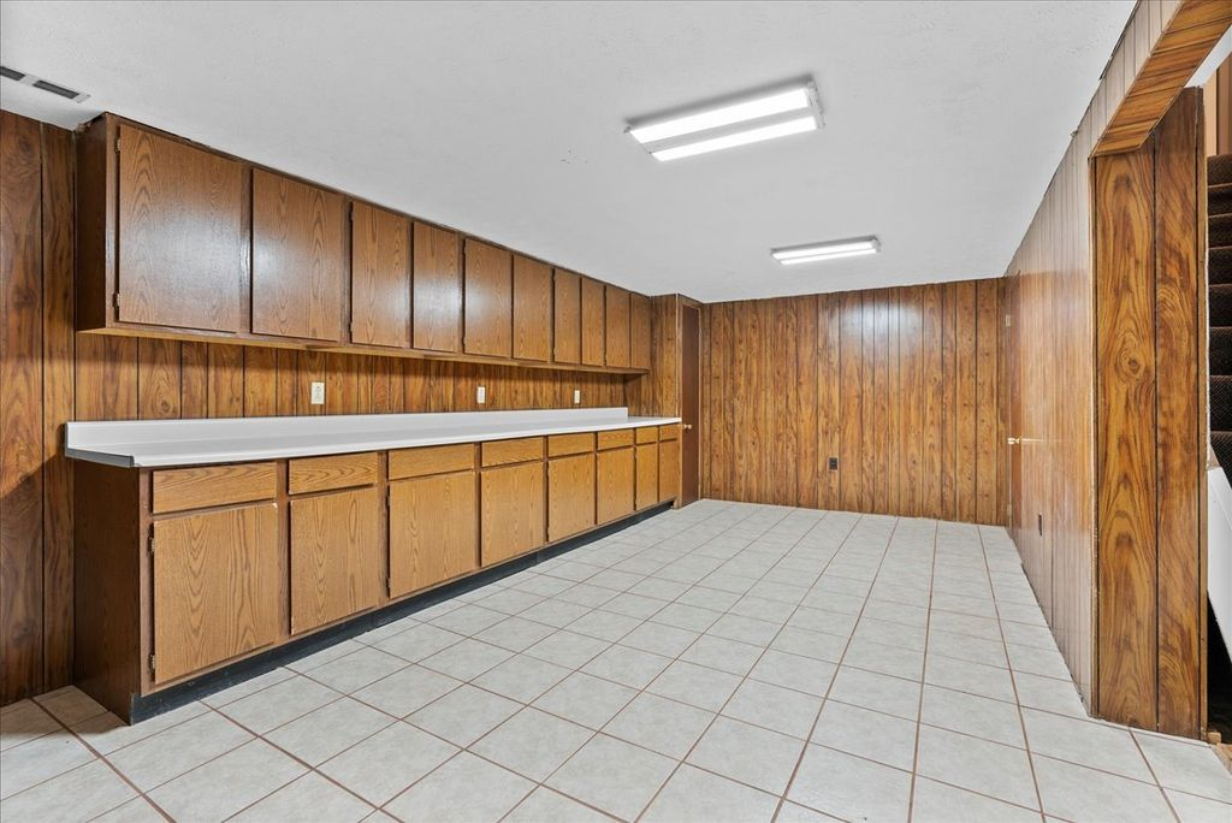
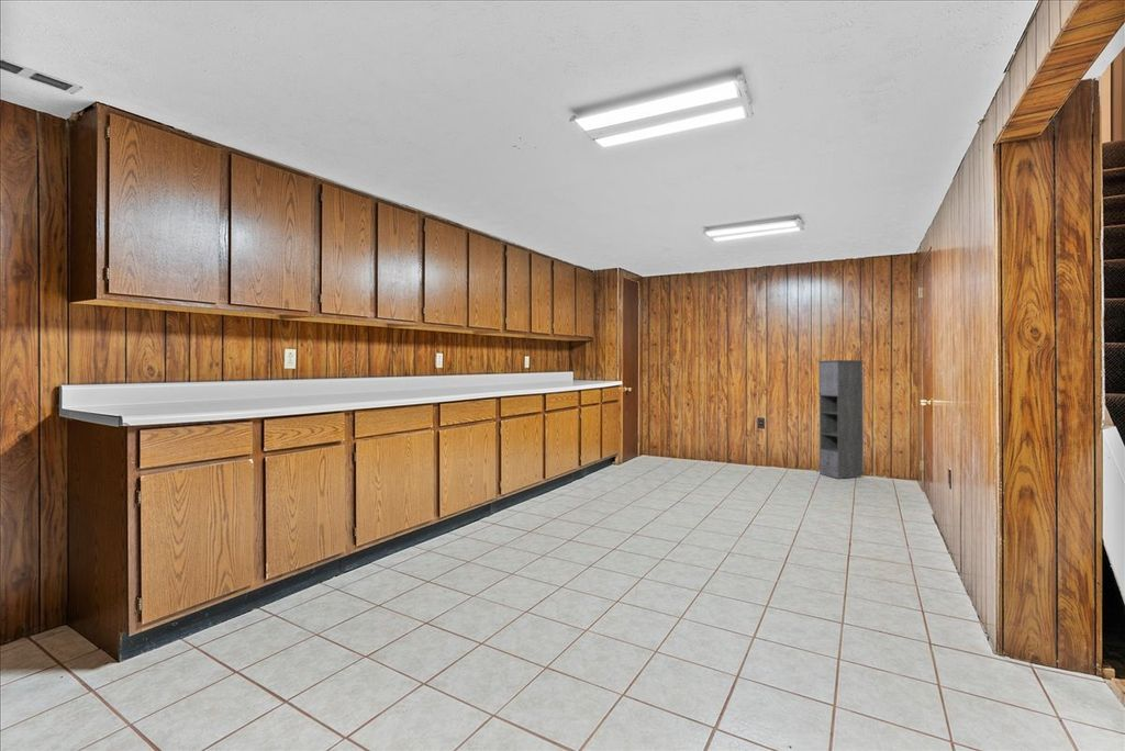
+ storage cabinet [816,359,865,480]
